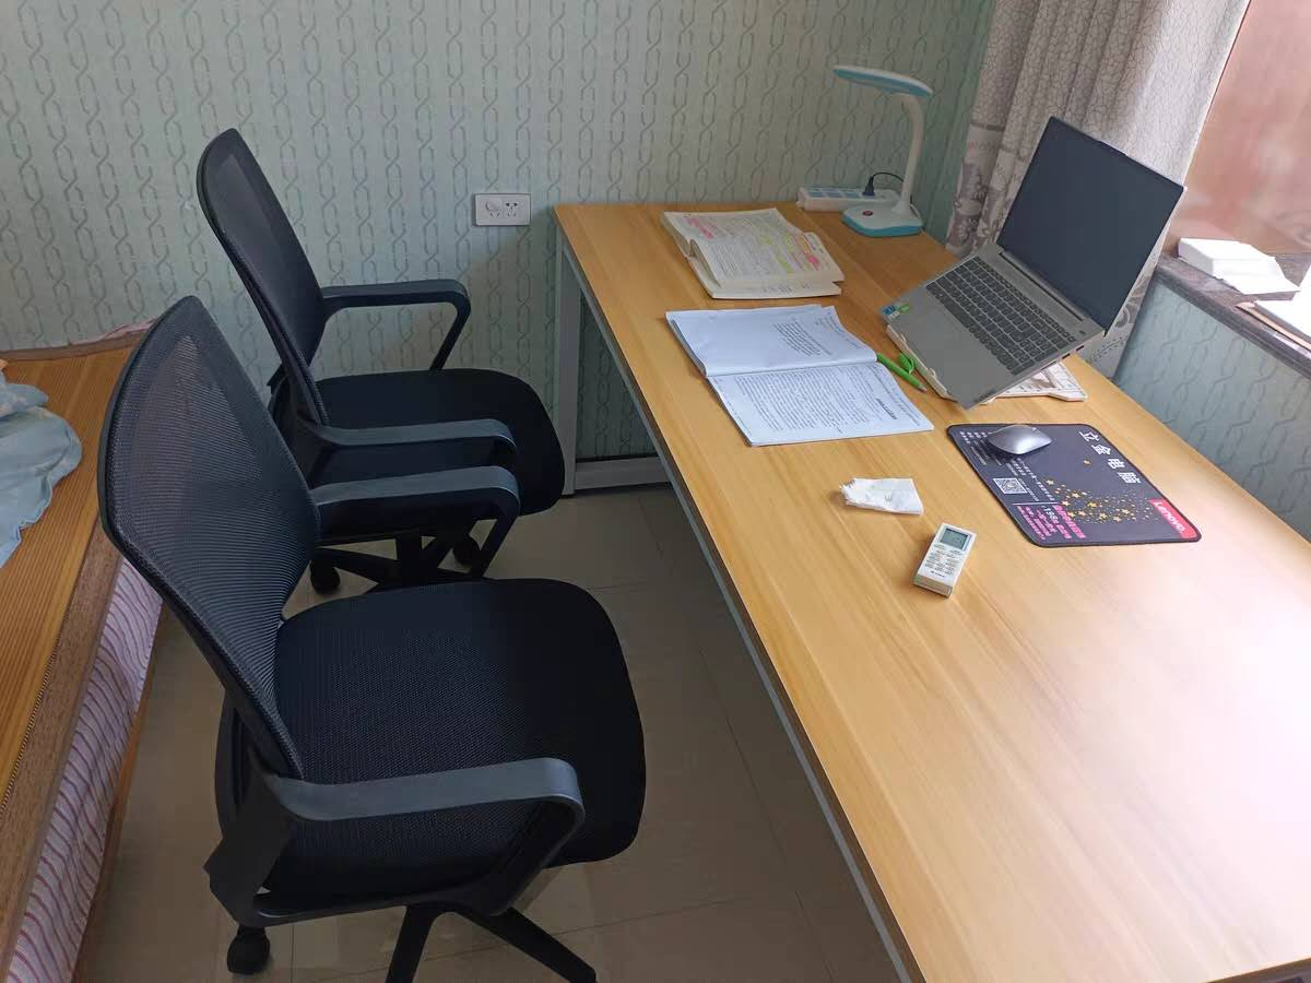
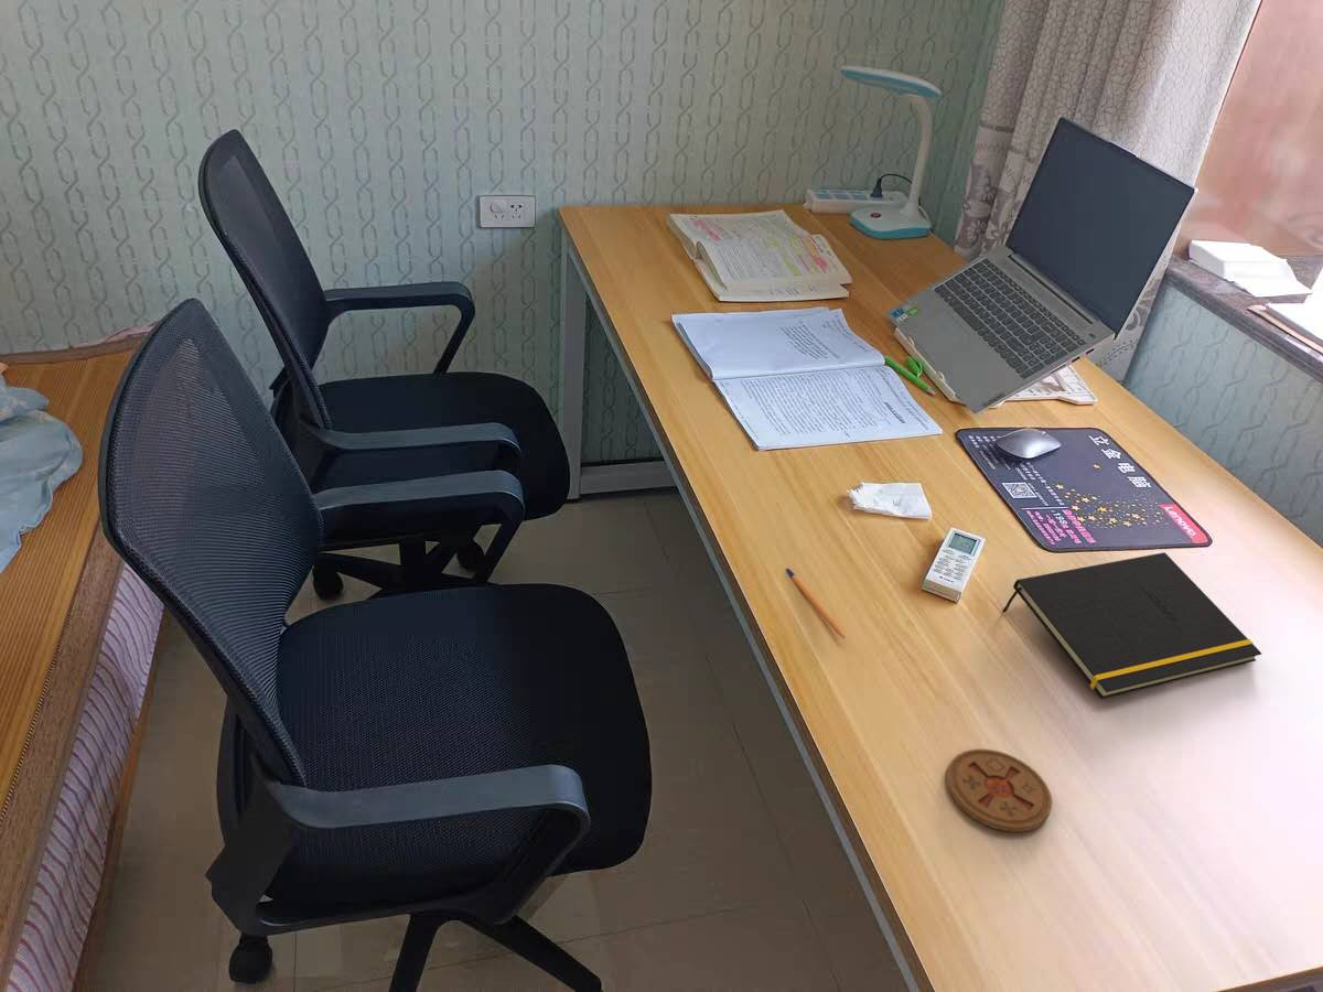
+ notepad [1001,551,1262,700]
+ coaster [945,748,1053,833]
+ pen [785,568,847,640]
